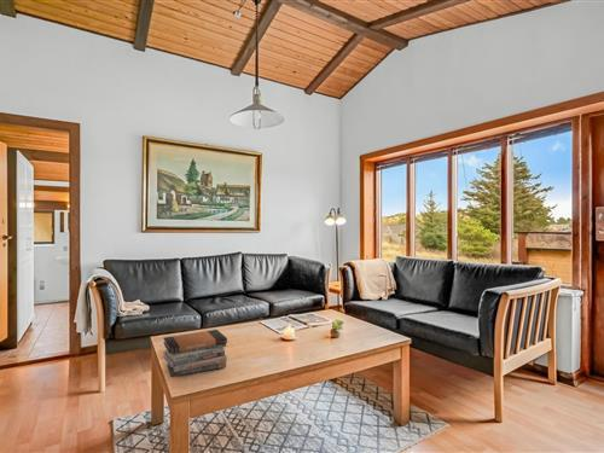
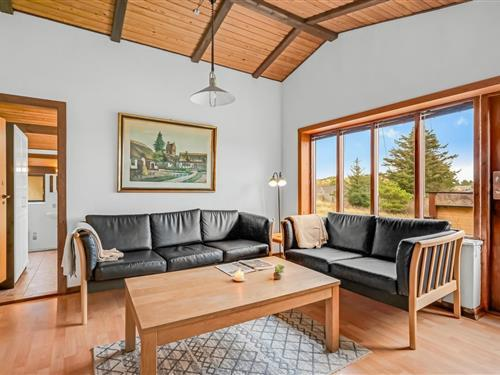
- book stack [162,329,228,378]
